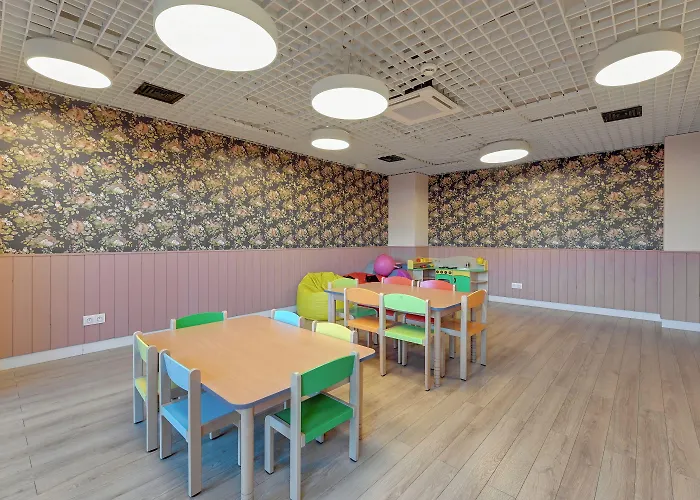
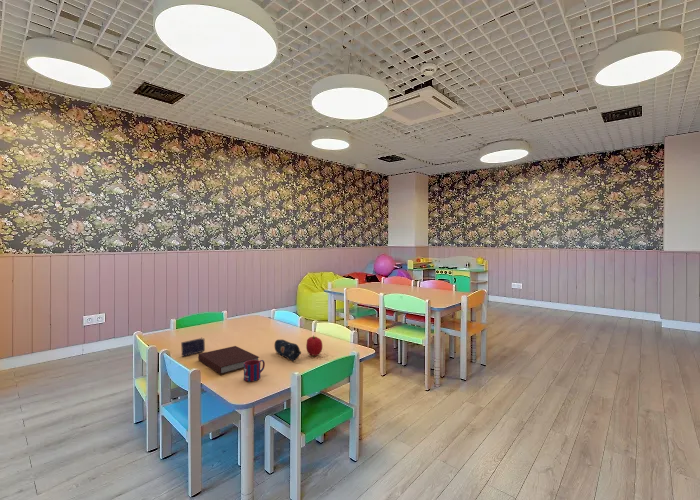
+ fruit [305,334,323,357]
+ pencil case [274,339,302,362]
+ crayon box [180,337,206,358]
+ mug [243,359,266,382]
+ notebook [197,345,260,375]
